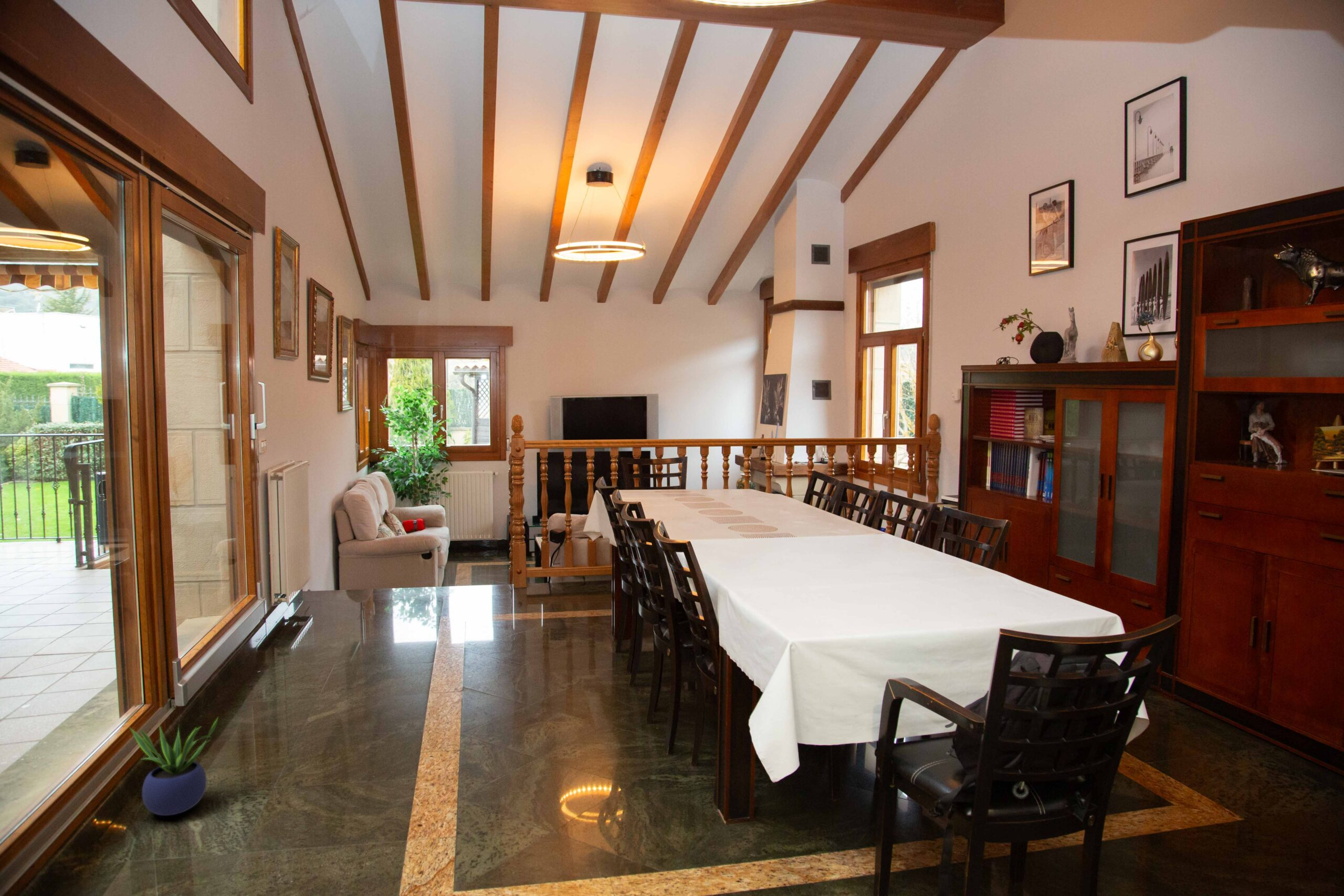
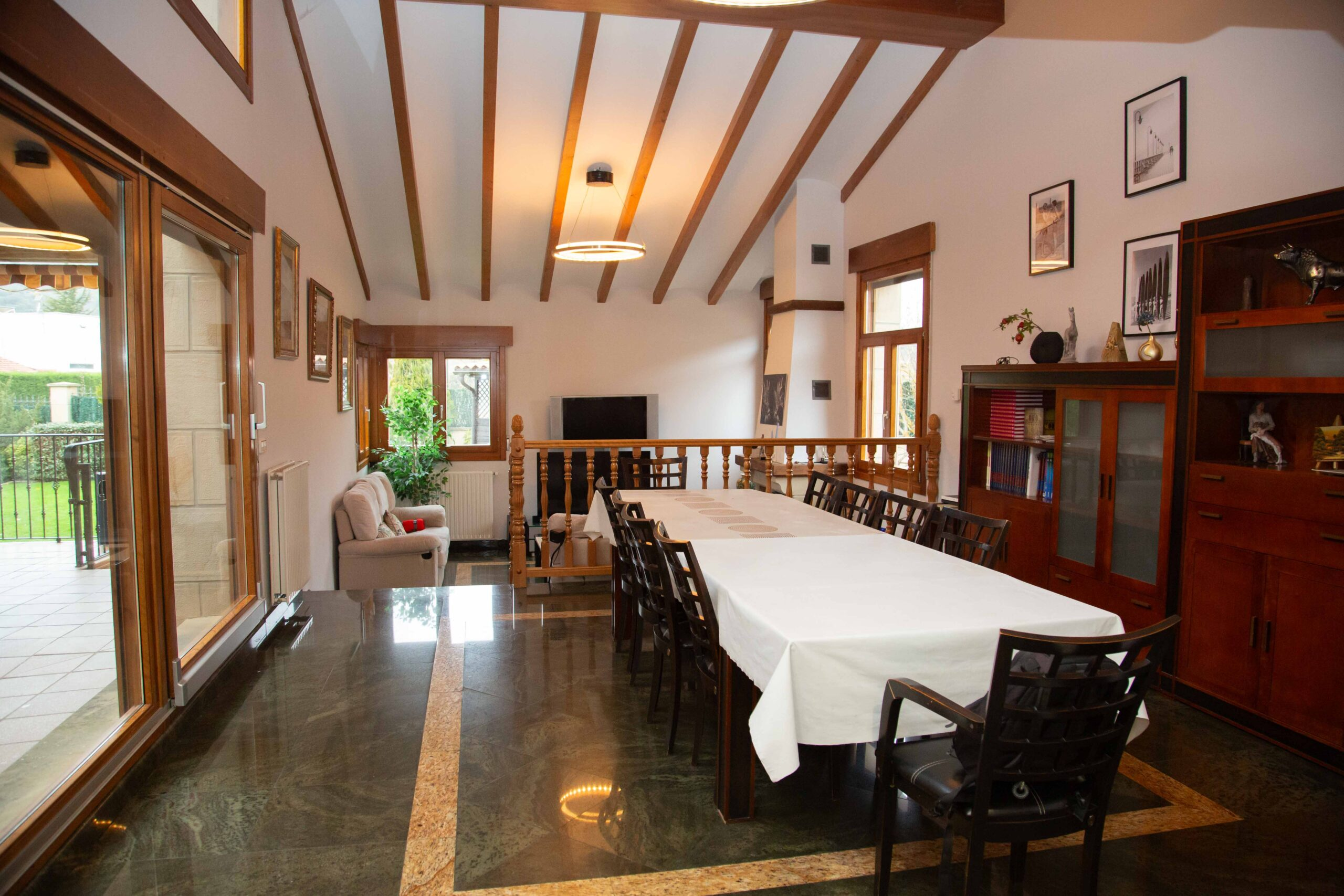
- potted plant [128,716,219,816]
